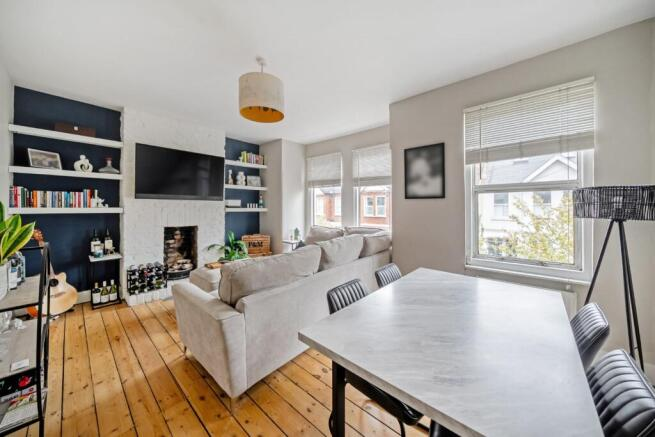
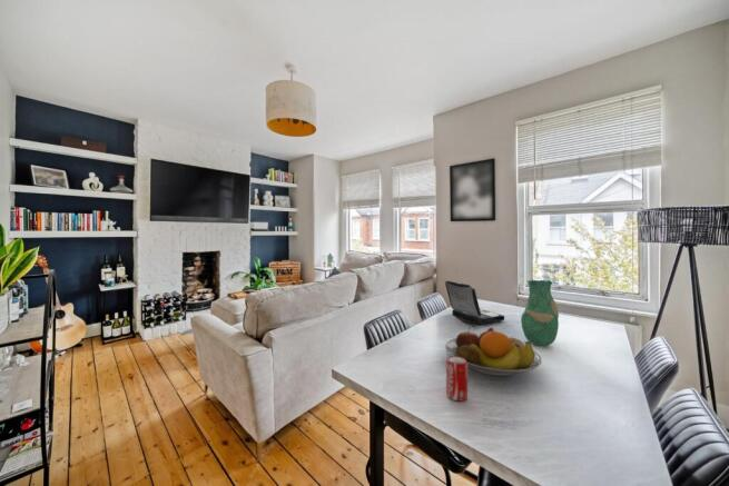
+ beverage can [445,356,469,401]
+ vase [520,279,560,347]
+ fruit bowl [444,327,543,377]
+ laptop [444,280,505,327]
